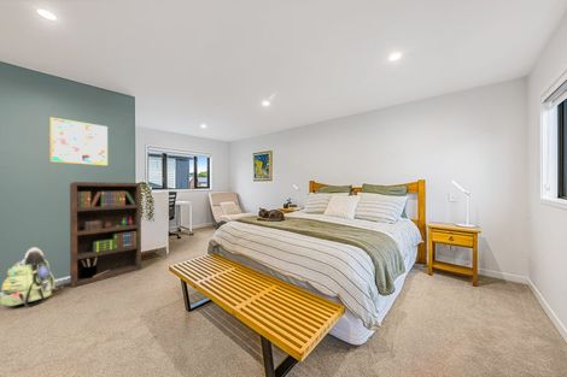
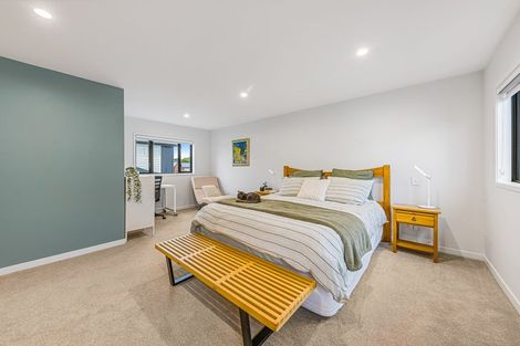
- wall art [48,116,109,167]
- bookcase [69,181,142,288]
- backpack [0,246,64,307]
